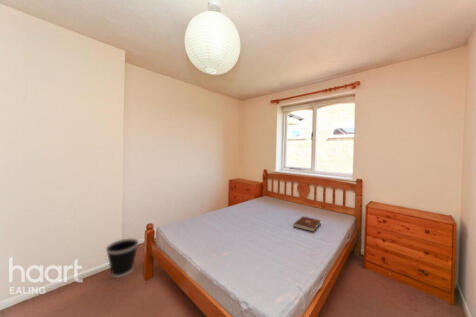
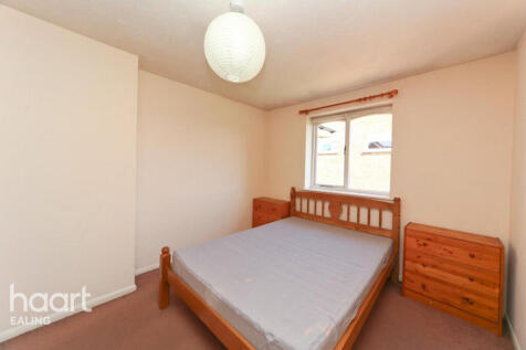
- book [292,215,322,233]
- wastebasket [105,237,140,279]
